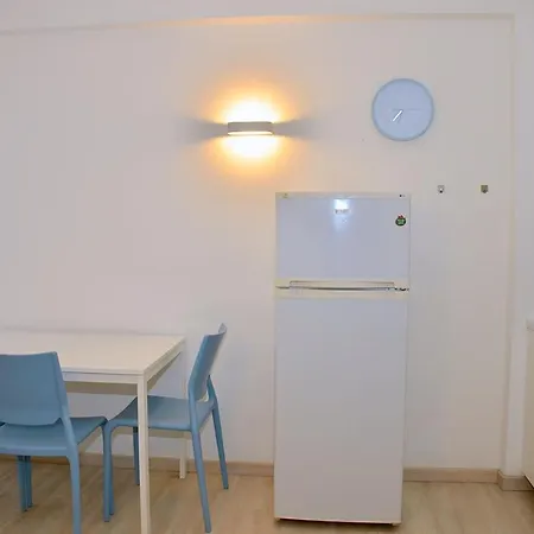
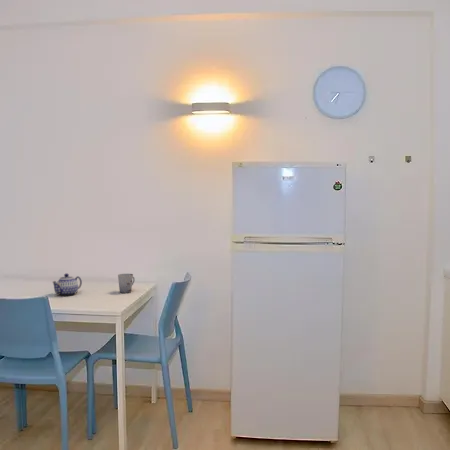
+ teapot [52,272,83,296]
+ cup [117,273,136,294]
